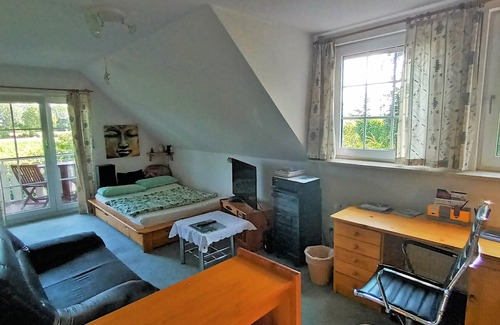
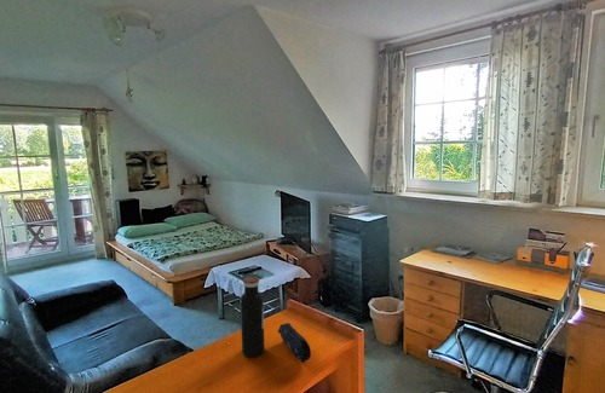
+ pencil case [277,322,312,364]
+ water bottle [240,276,266,358]
